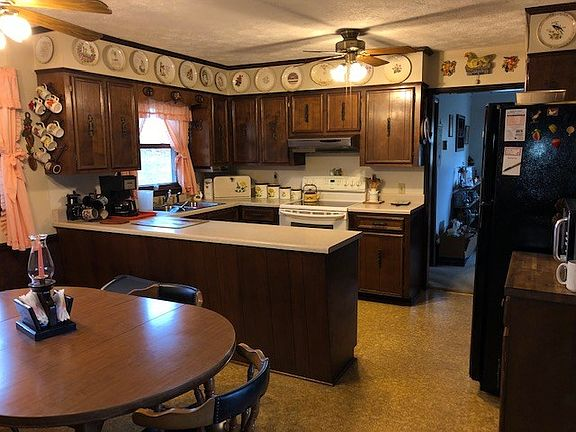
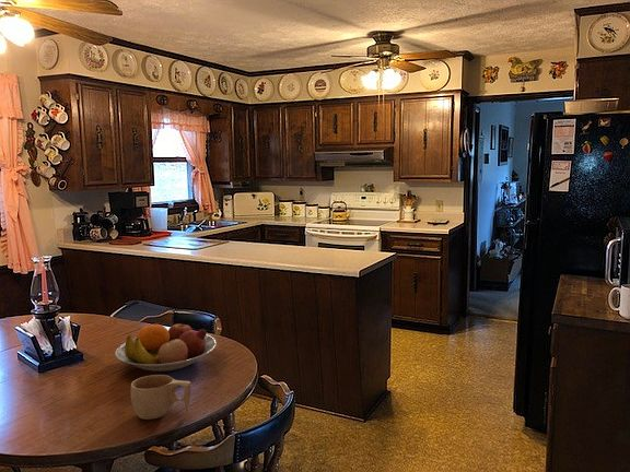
+ cup [129,374,191,421]
+ fruit bowl [114,320,218,373]
